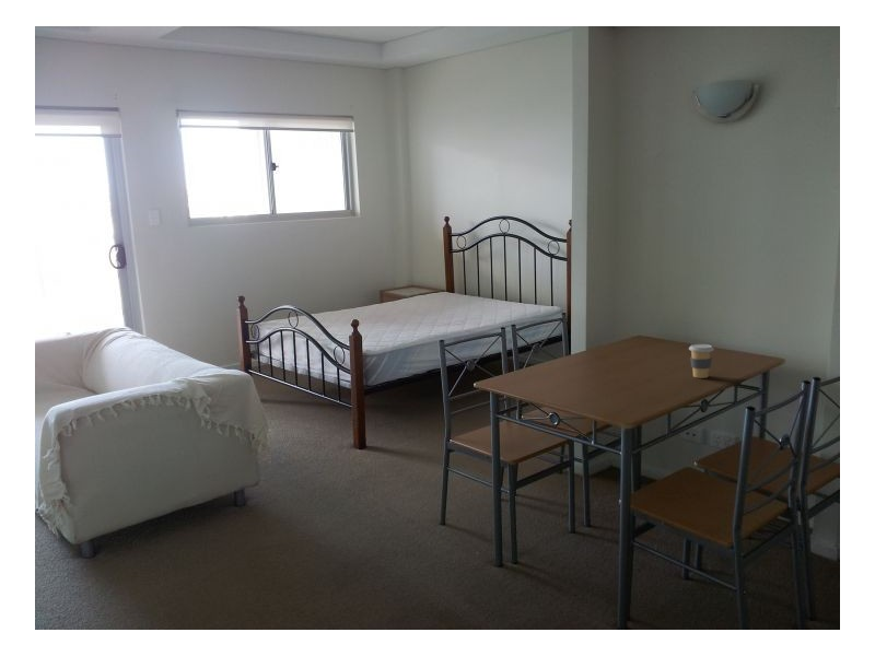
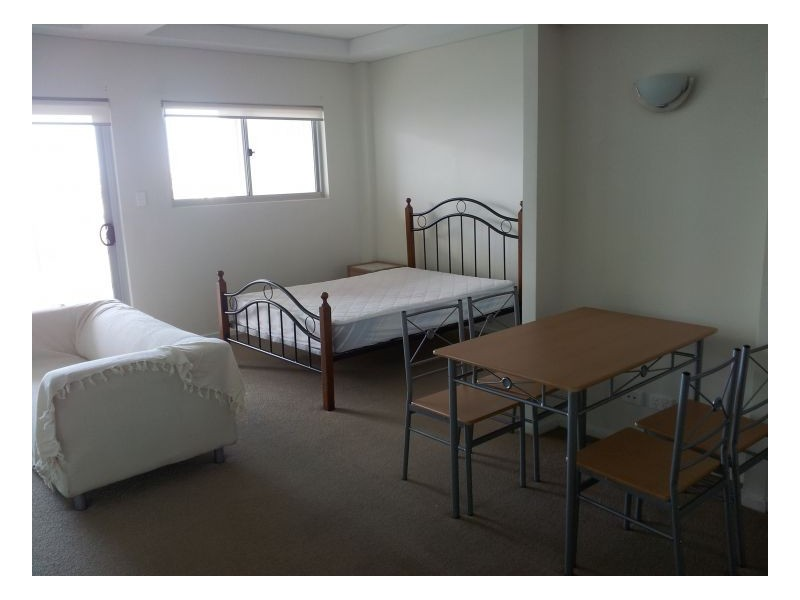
- coffee cup [688,343,714,379]
